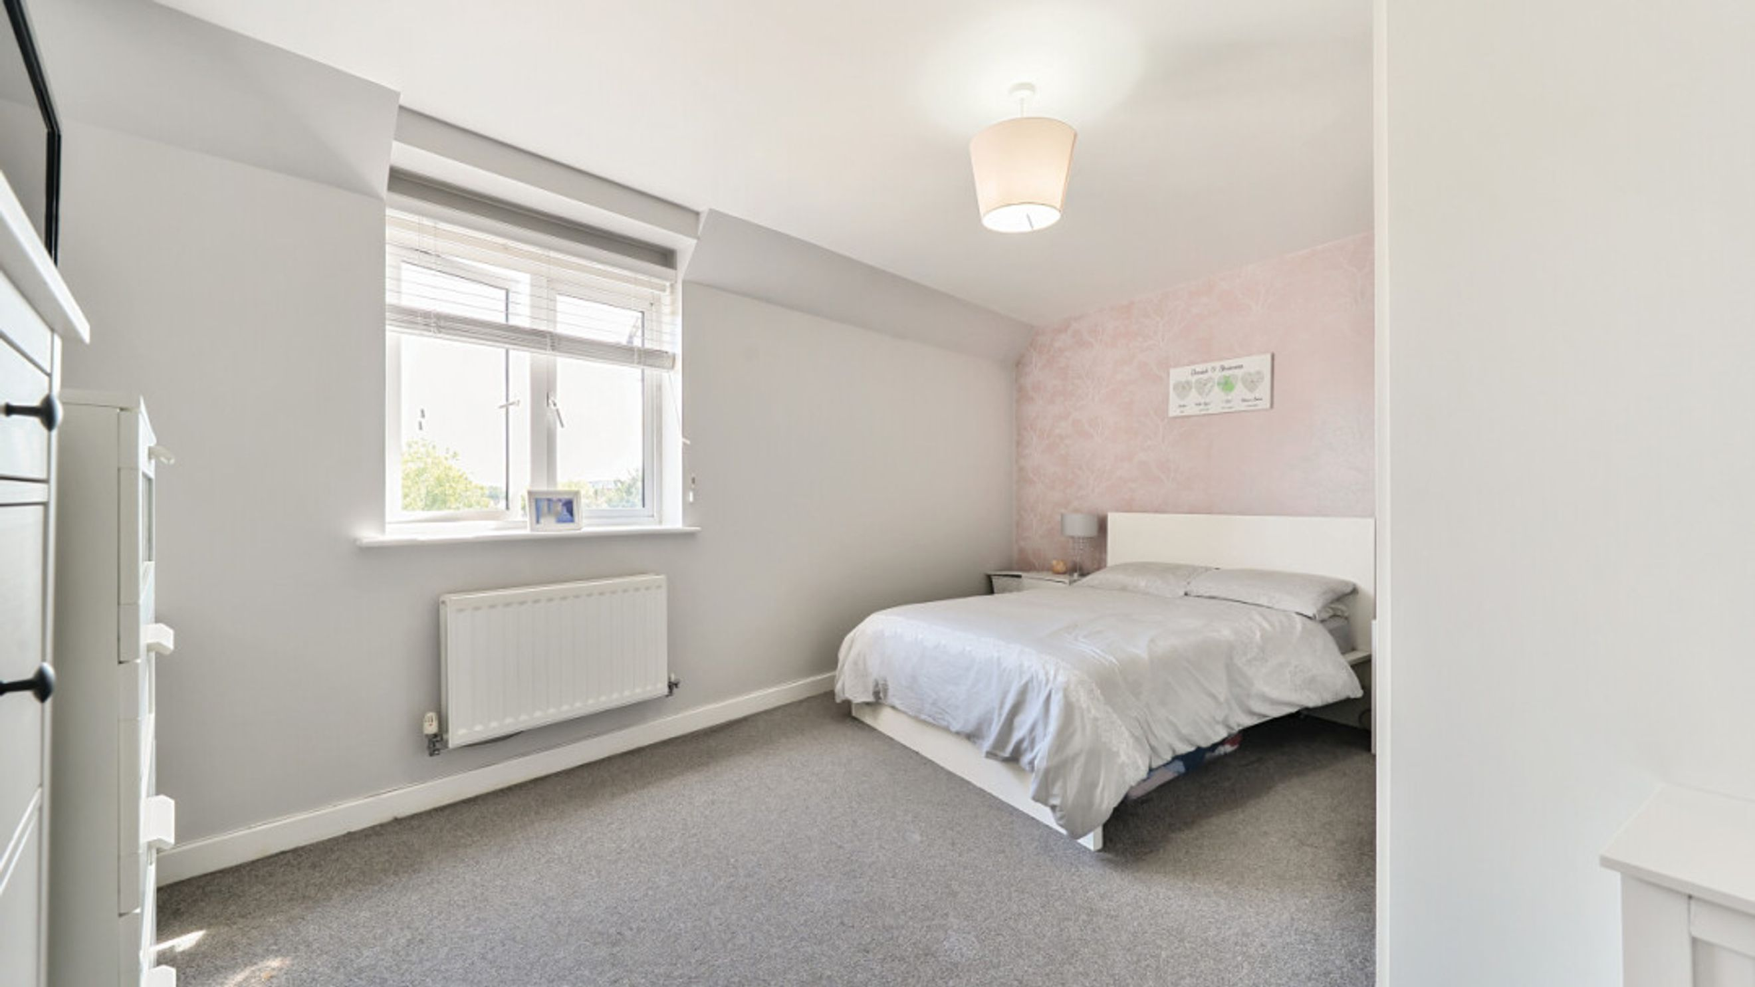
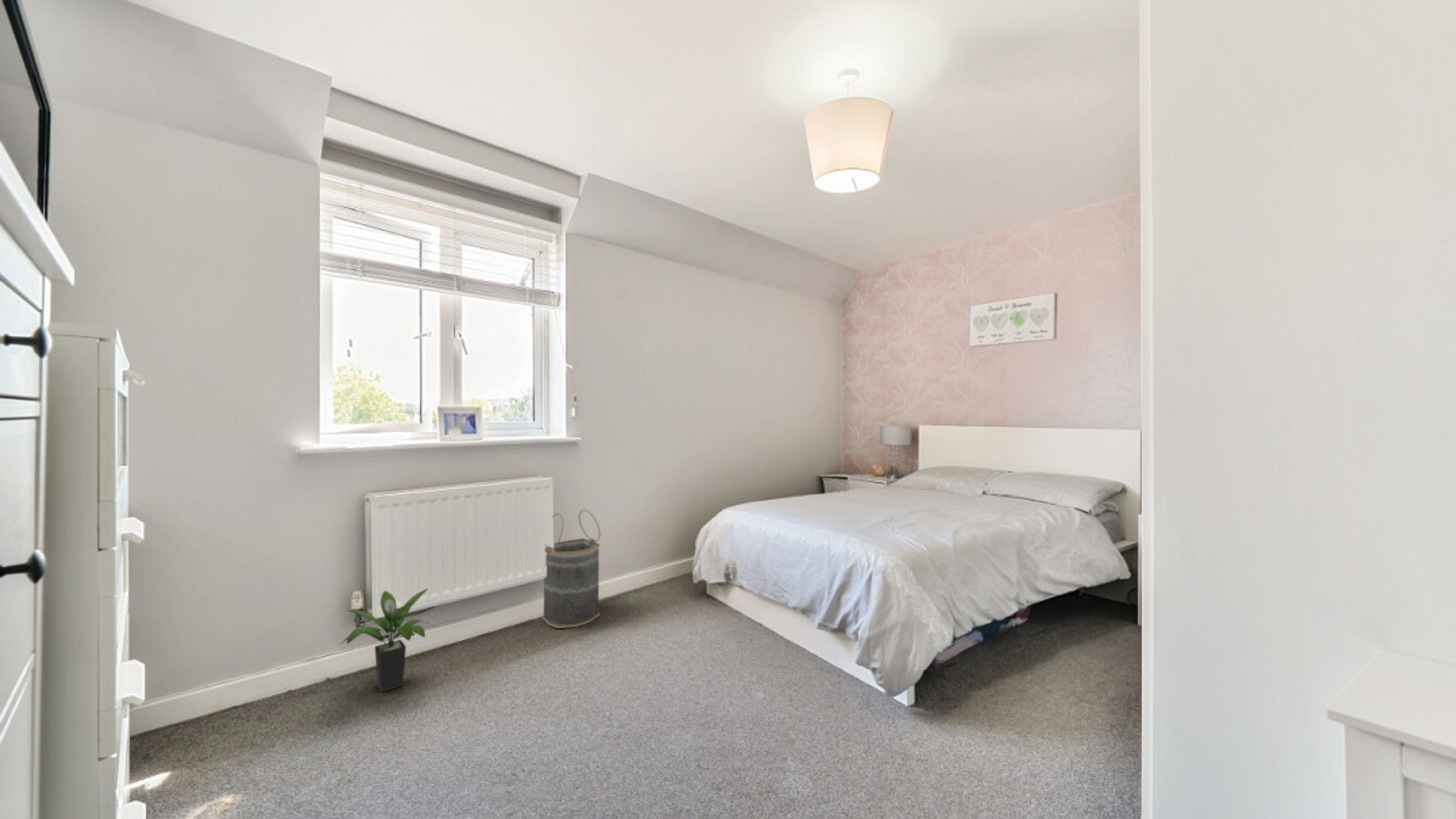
+ basket [542,509,601,629]
+ potted plant [340,588,431,693]
